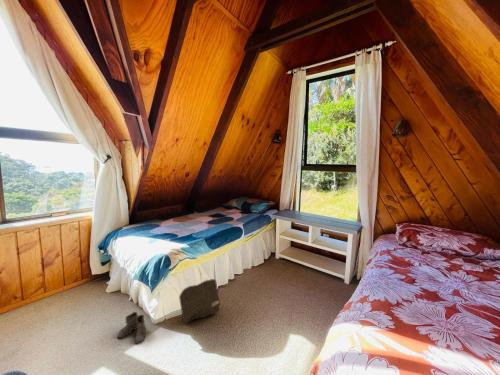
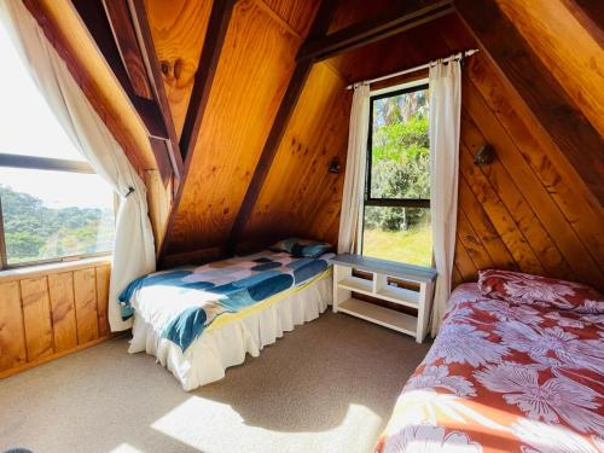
- boots [116,311,152,345]
- rock [178,278,221,325]
